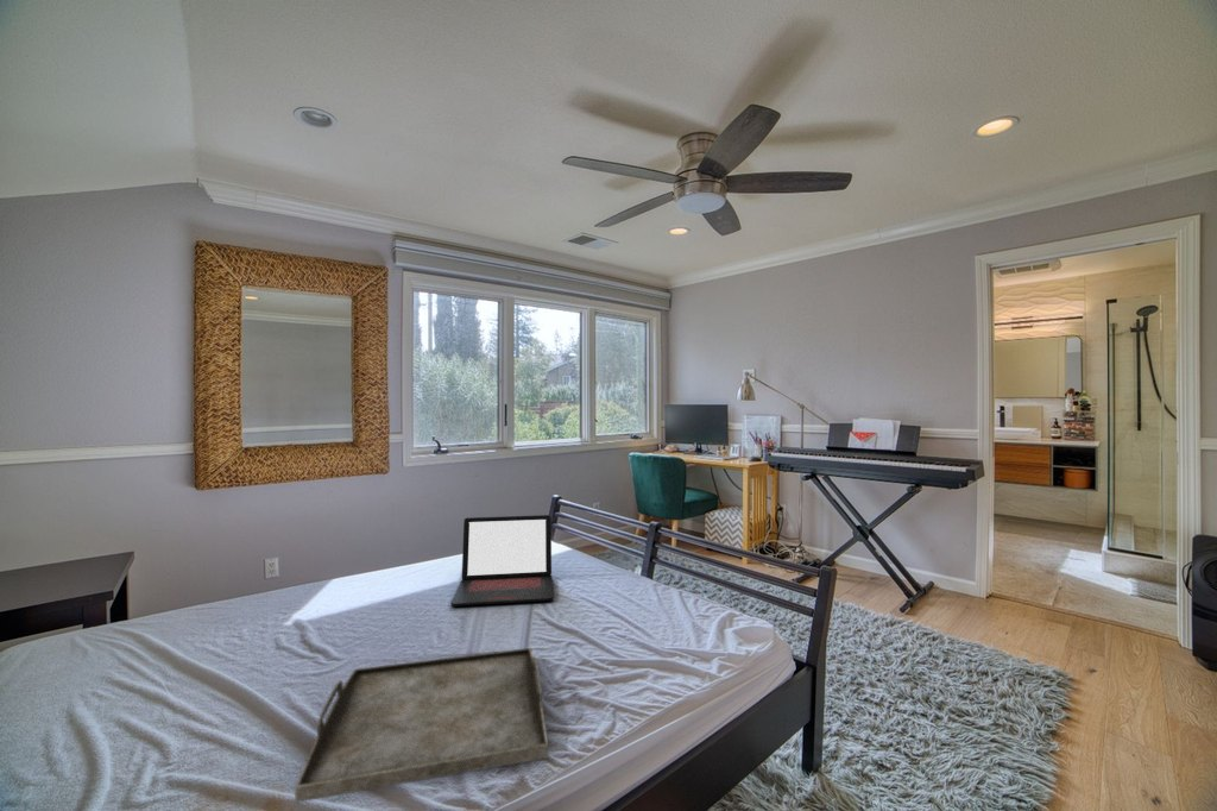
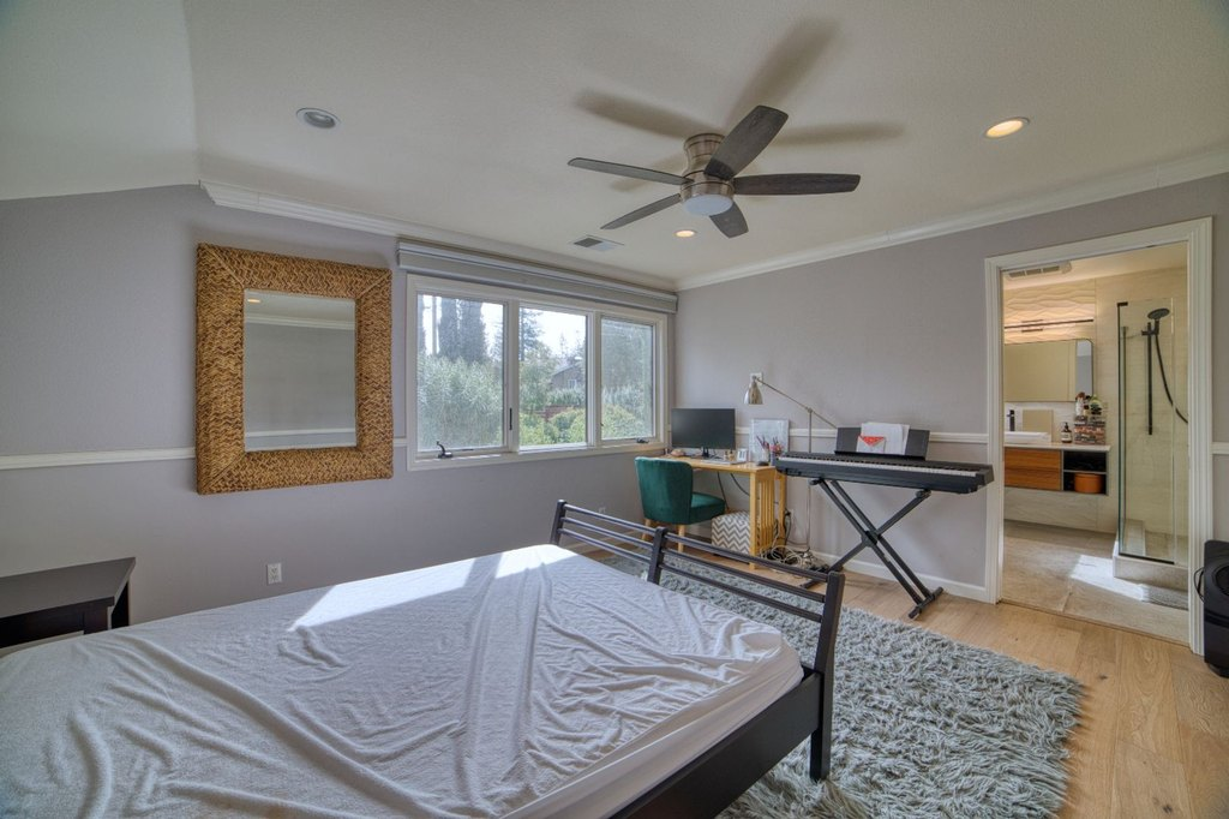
- serving tray [294,647,549,804]
- laptop [449,514,555,608]
